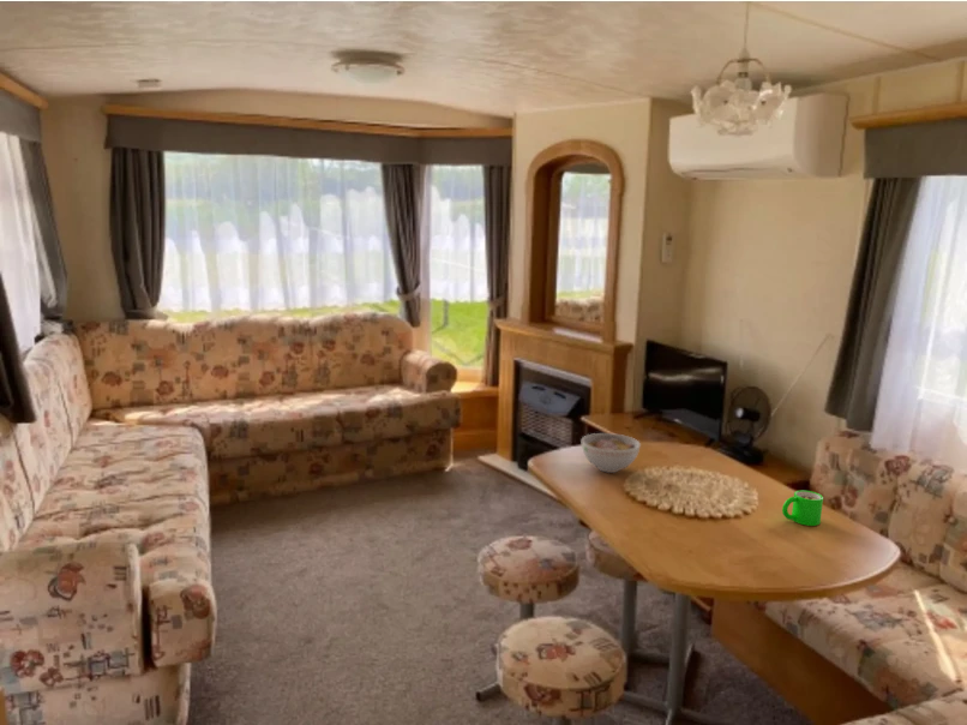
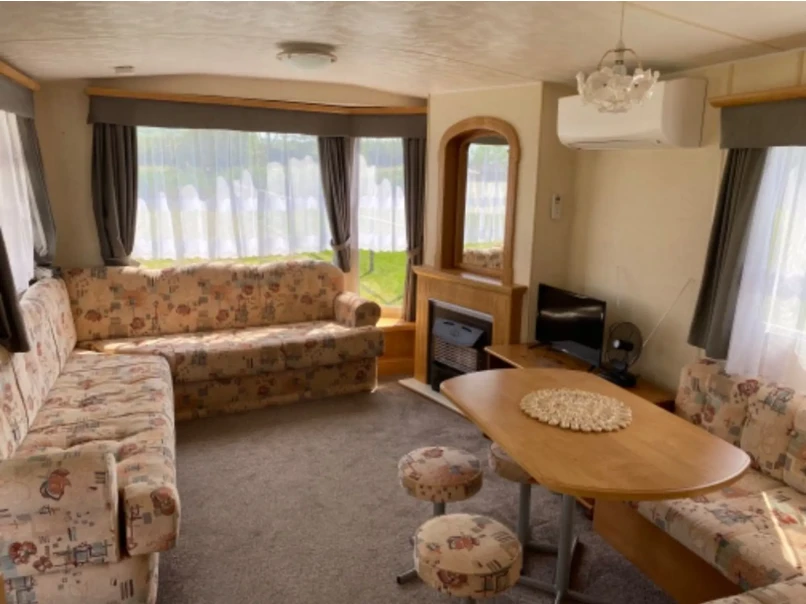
- bowl [581,432,642,474]
- mug [781,490,824,527]
